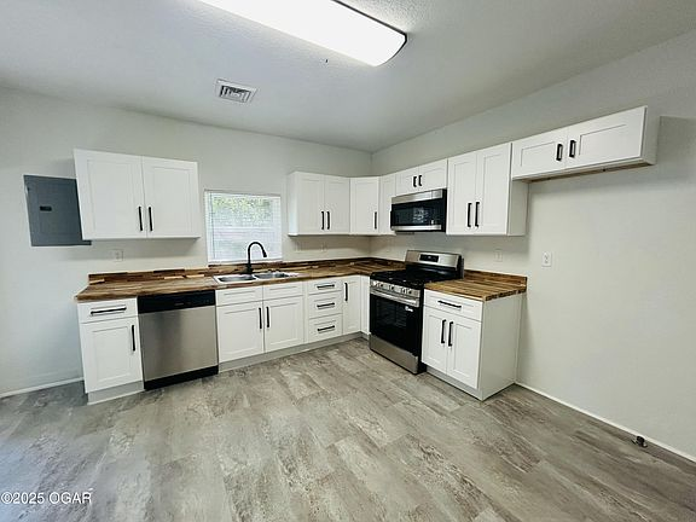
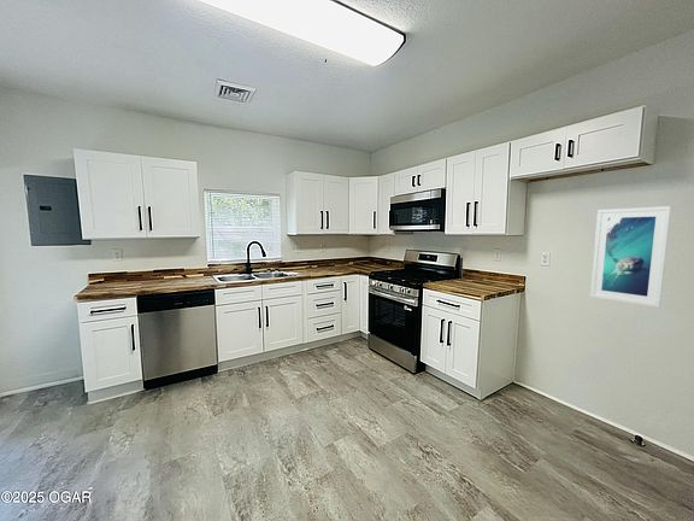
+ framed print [589,205,672,309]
